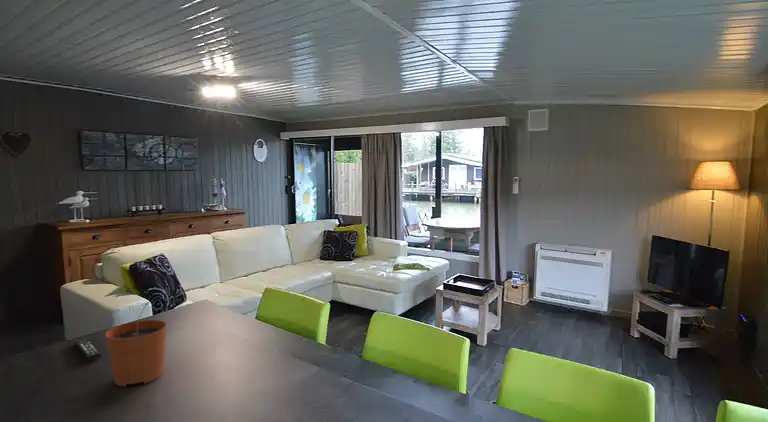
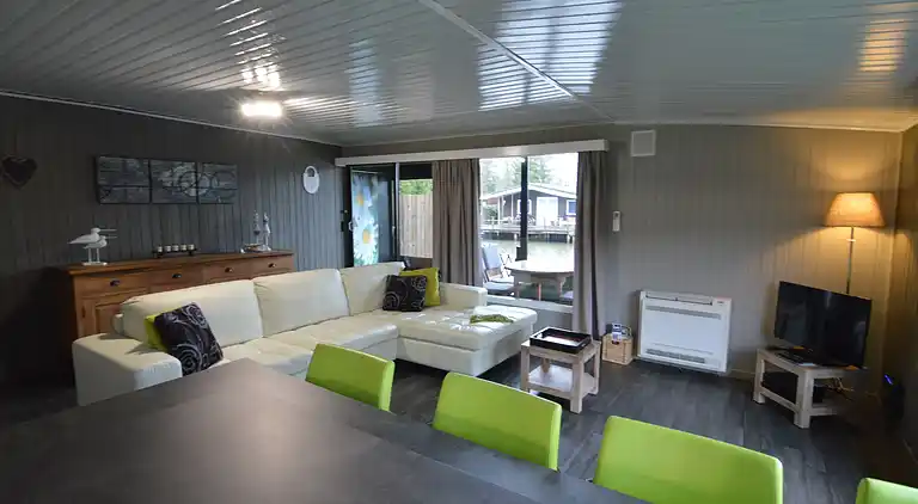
- plant pot [104,300,168,388]
- remote control [74,337,102,361]
